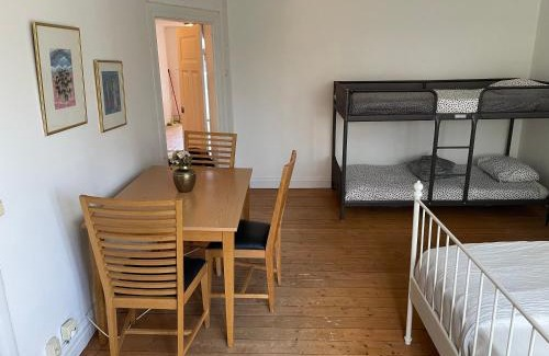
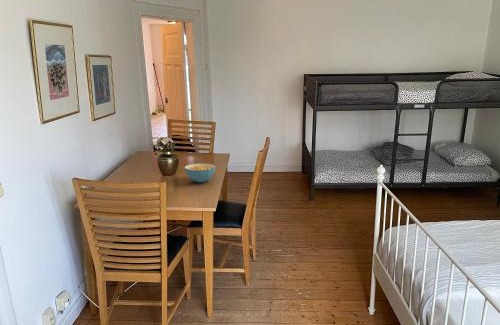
+ cereal bowl [184,163,216,183]
